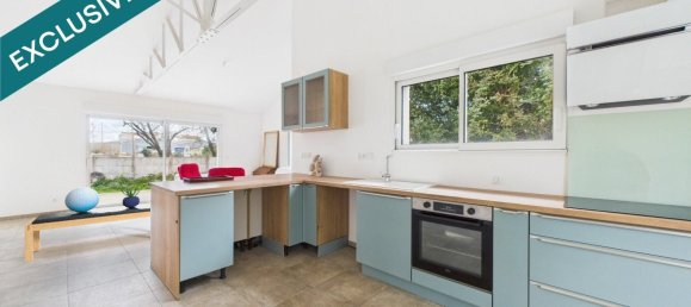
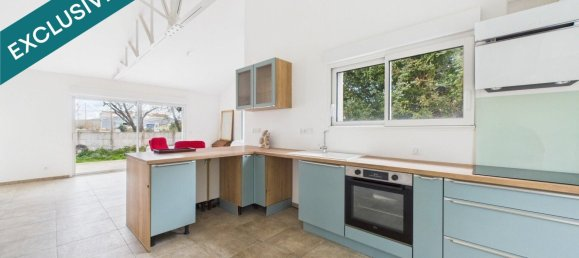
- decorative sphere [63,186,100,213]
- bench [24,202,152,263]
- potted plant [118,184,144,208]
